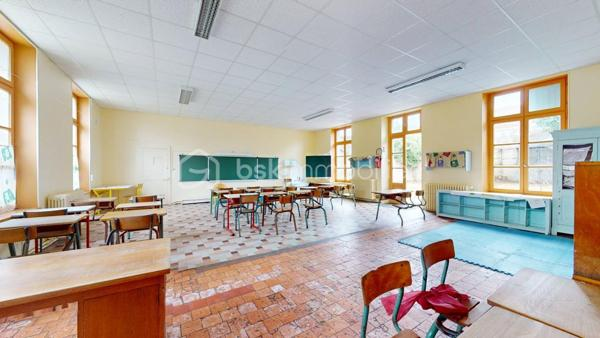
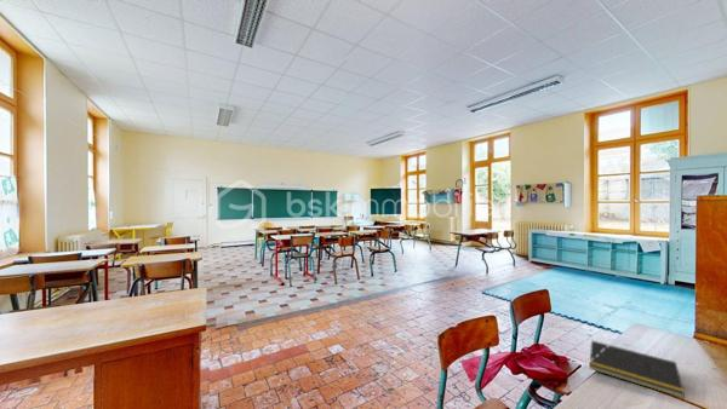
+ notepad [588,339,686,399]
